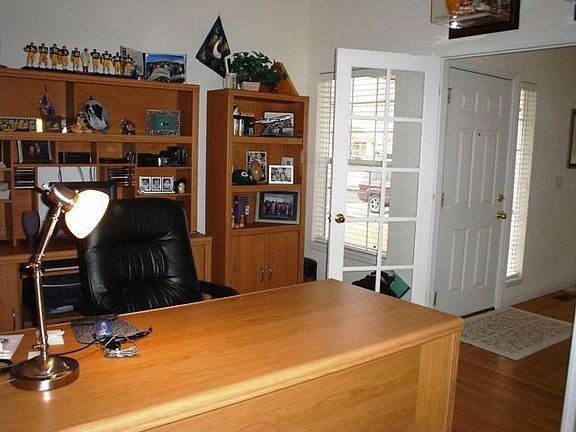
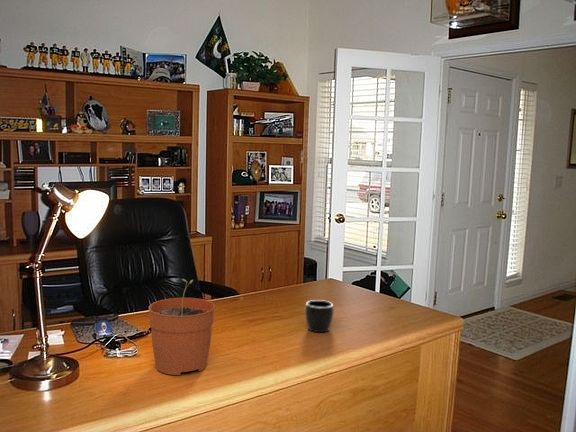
+ plant pot [148,278,216,376]
+ mug [304,299,335,333]
